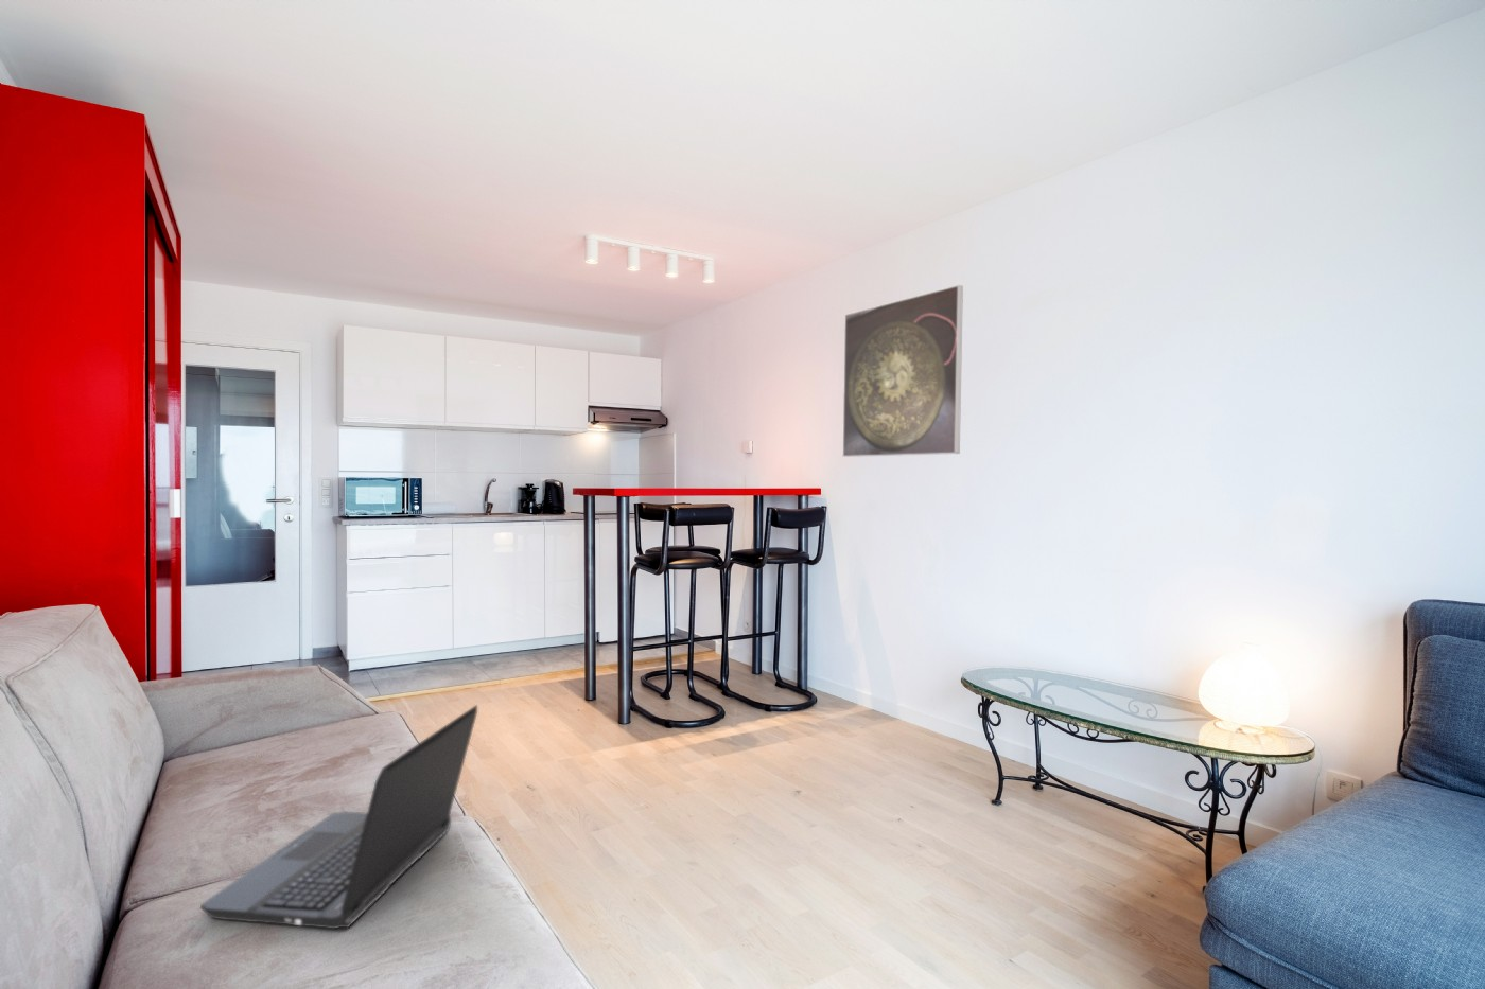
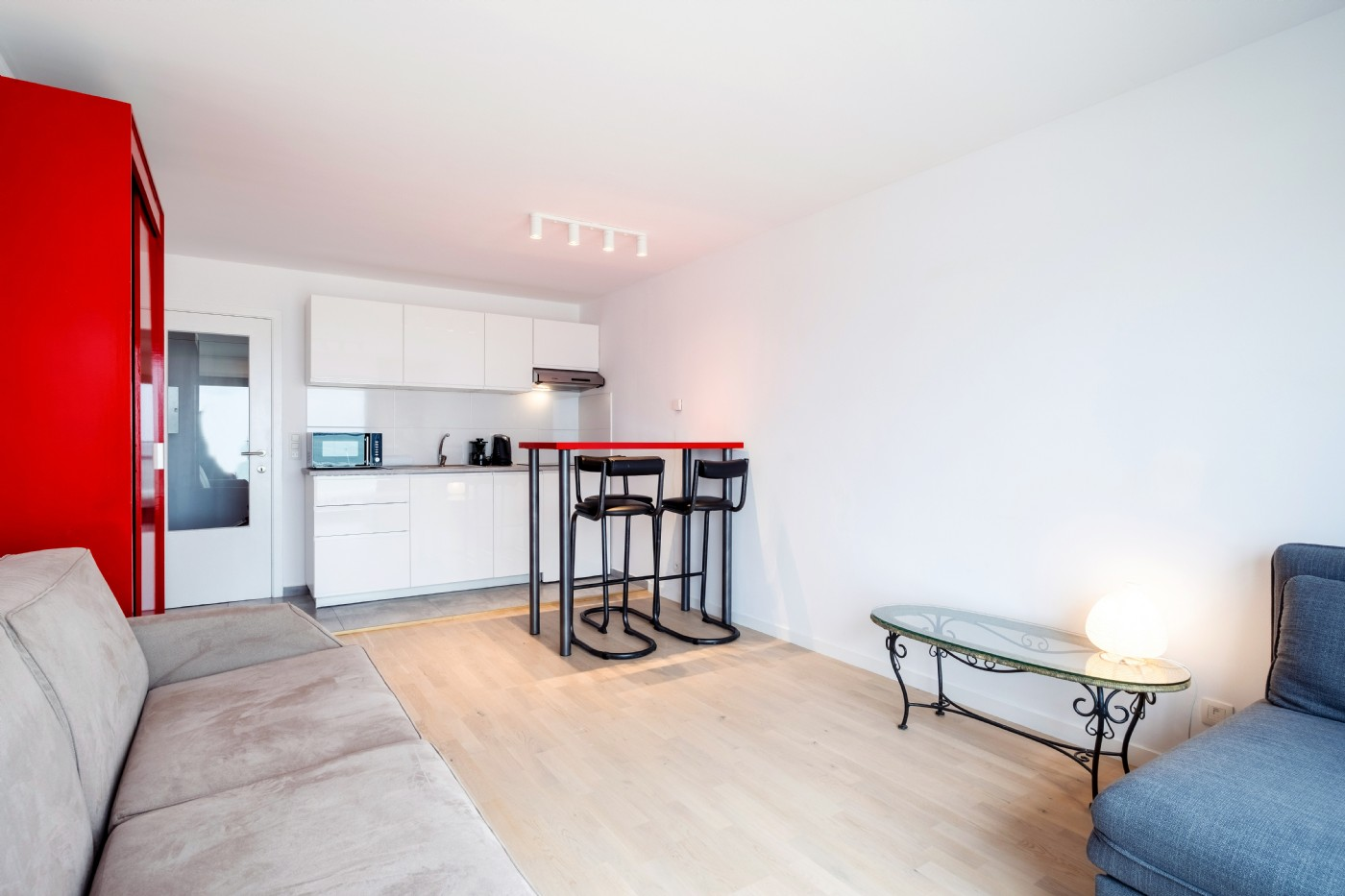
- laptop computer [200,704,478,929]
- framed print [842,284,964,458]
